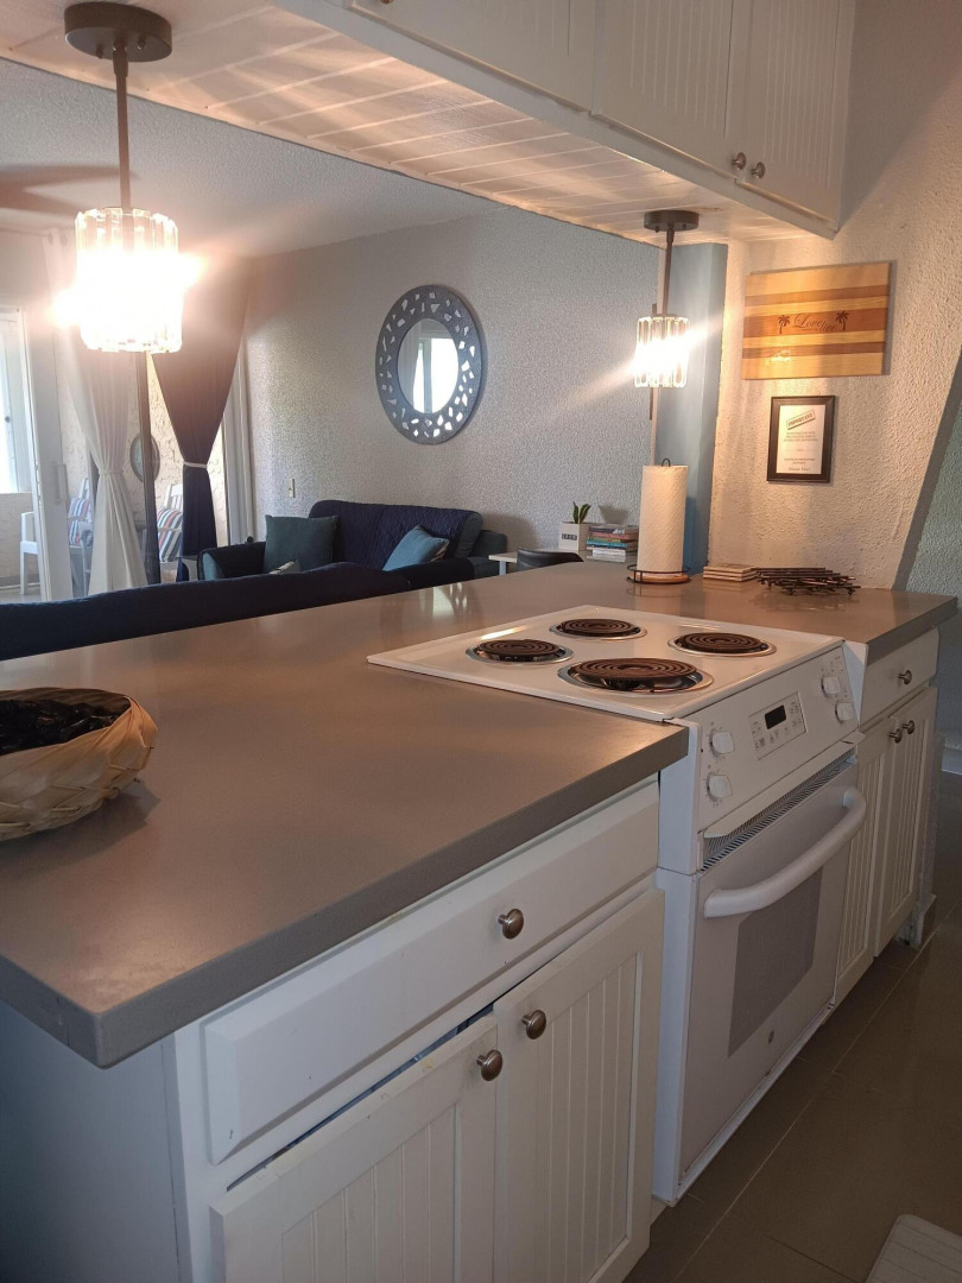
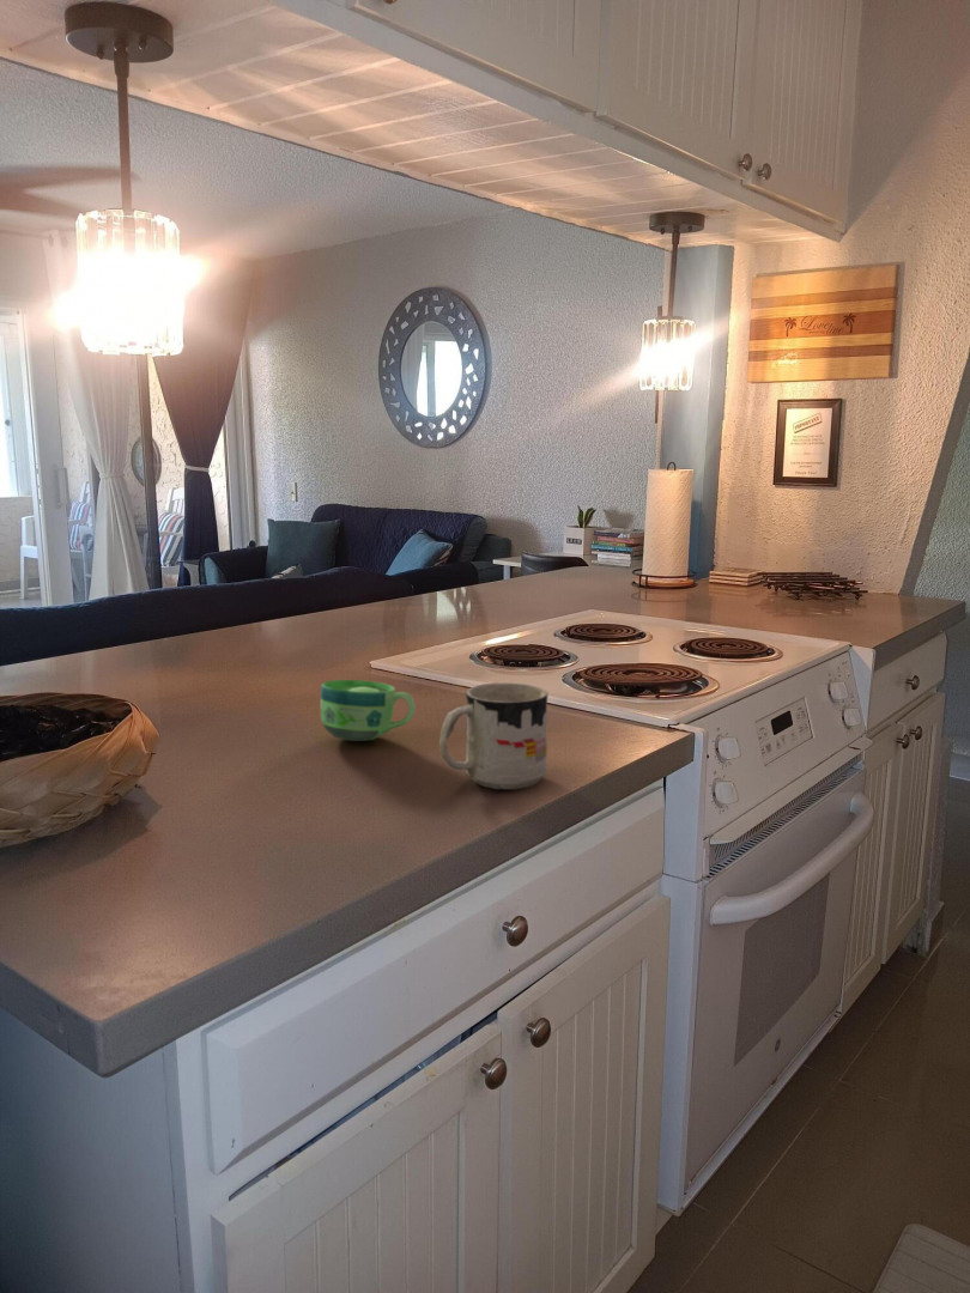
+ cup [320,679,417,742]
+ mug [438,681,550,791]
